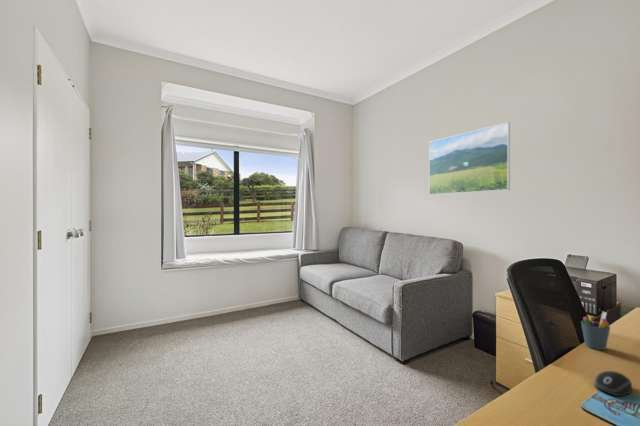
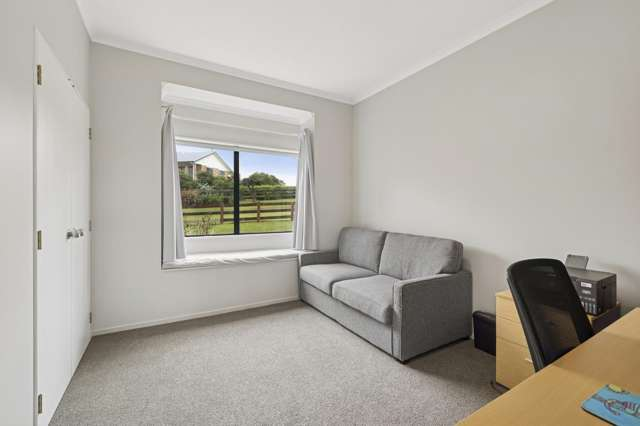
- pen holder [580,310,611,351]
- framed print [428,121,511,196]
- computer mouse [593,370,633,397]
